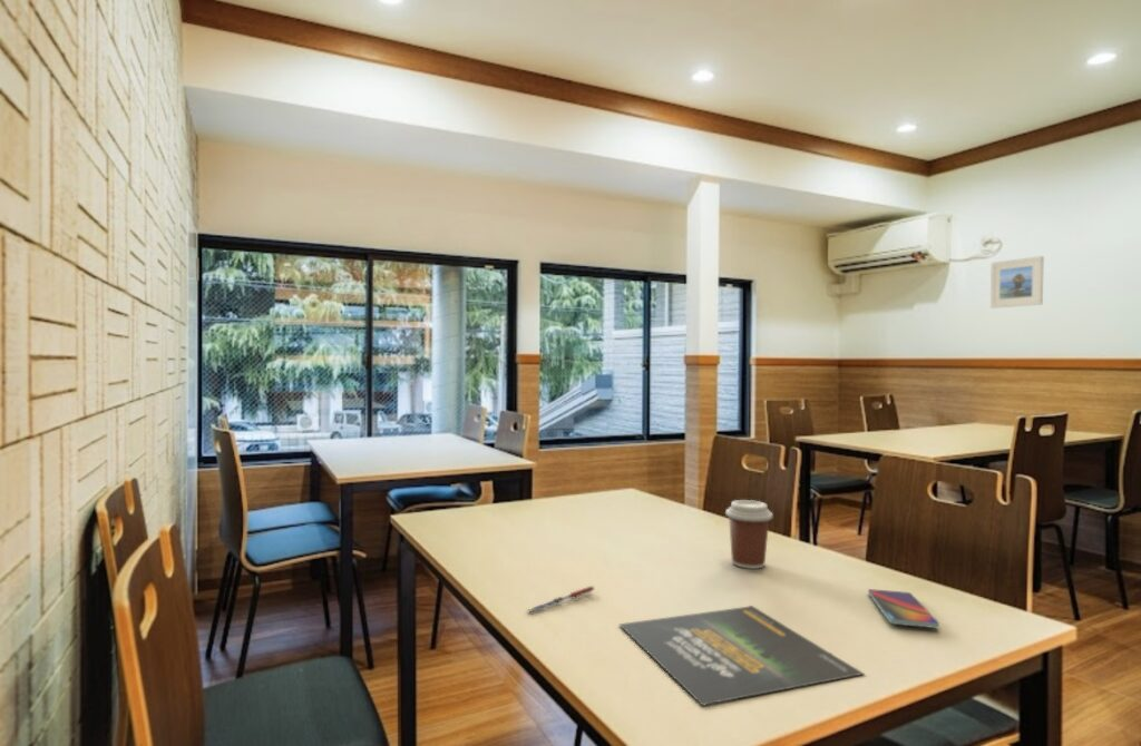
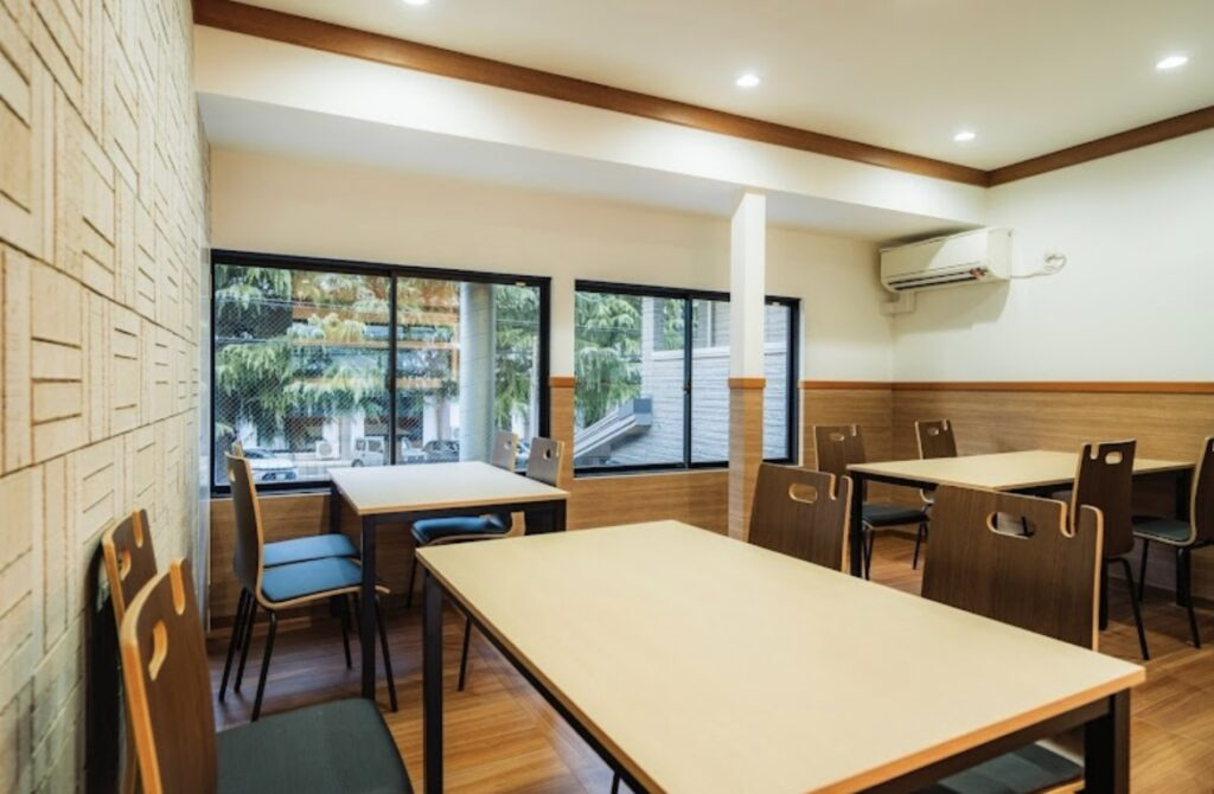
- smartphone [867,588,940,629]
- coffee cup [724,499,773,570]
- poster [618,605,865,706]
- pen [525,586,595,615]
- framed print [989,255,1045,310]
